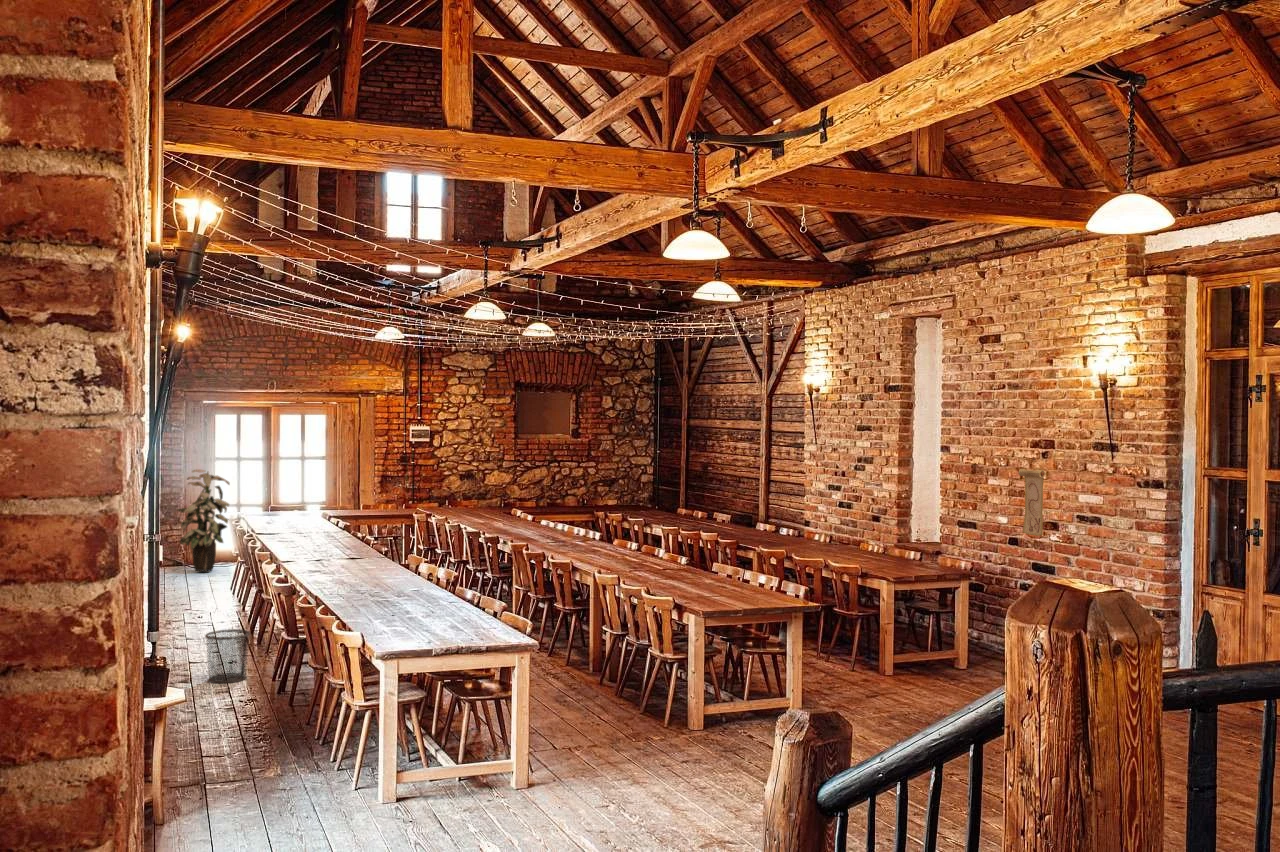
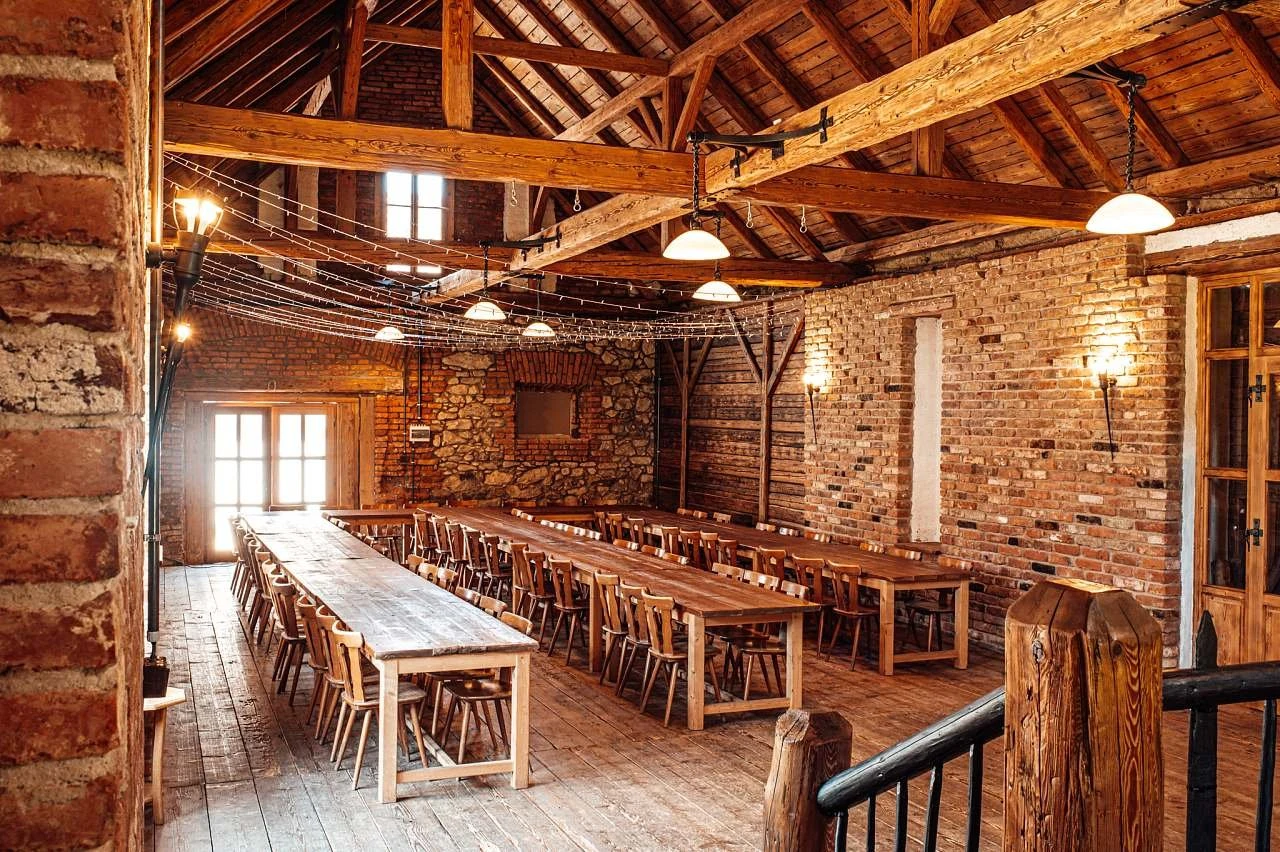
- waste bin [204,628,252,684]
- wall scroll [1018,457,1046,537]
- indoor plant [175,468,231,572]
